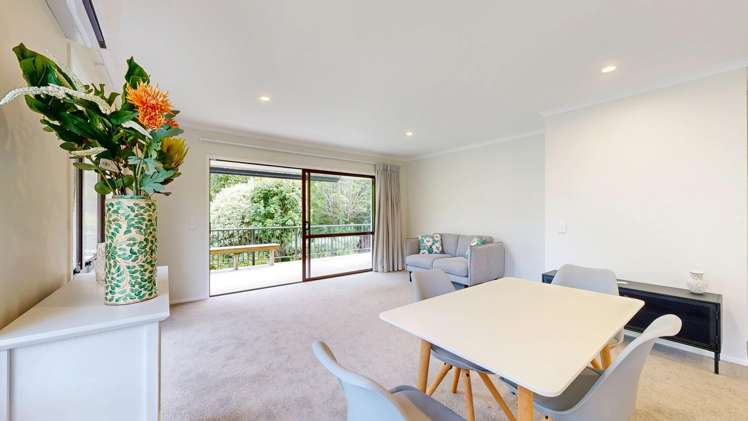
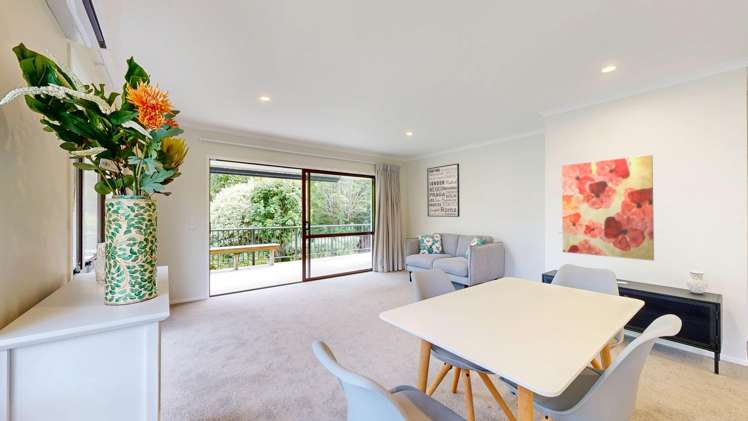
+ wall art [561,154,655,262]
+ wall art [426,162,461,218]
